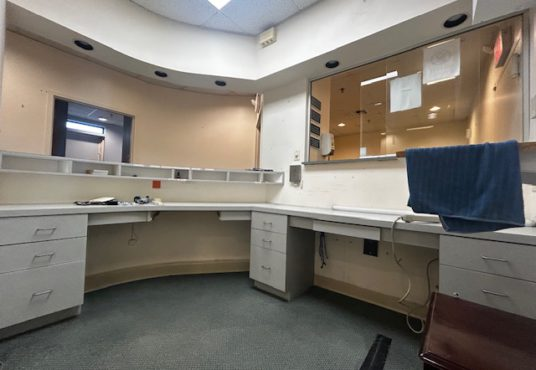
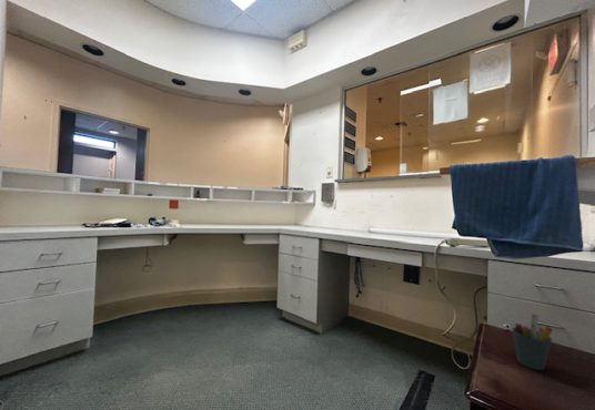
+ pen holder [511,312,554,371]
